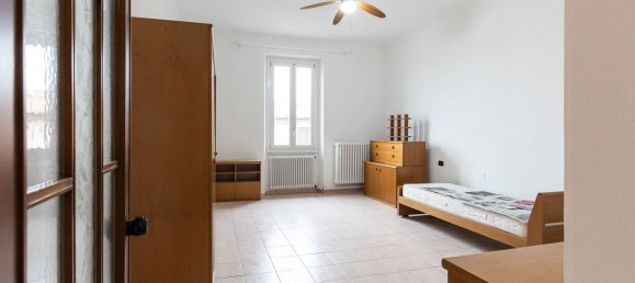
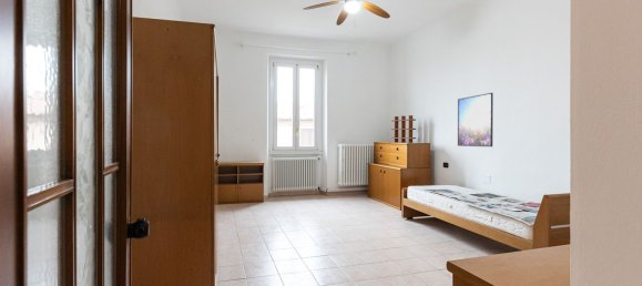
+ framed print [457,92,495,147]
